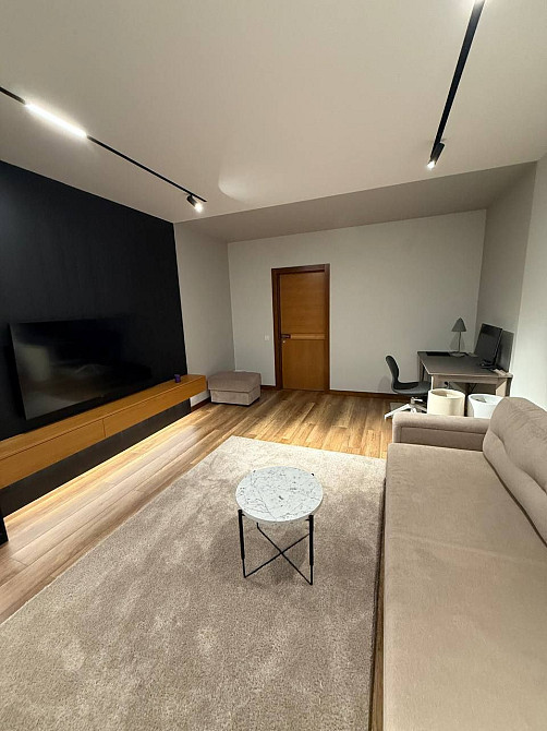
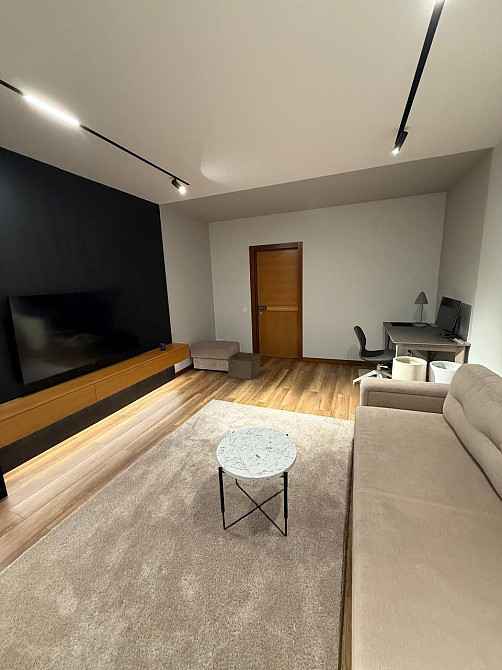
+ storage bin [227,351,261,381]
